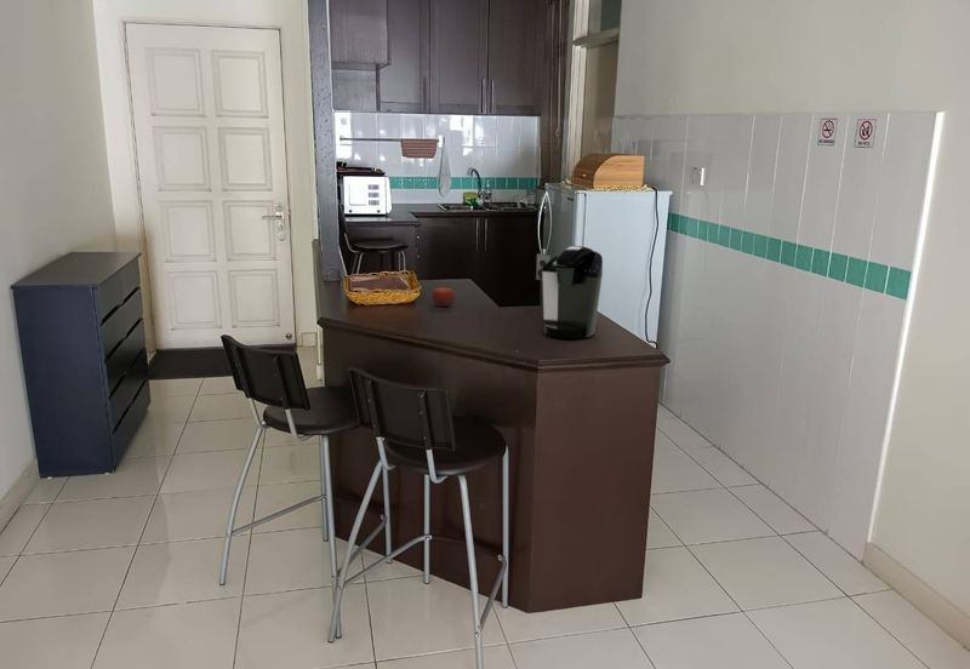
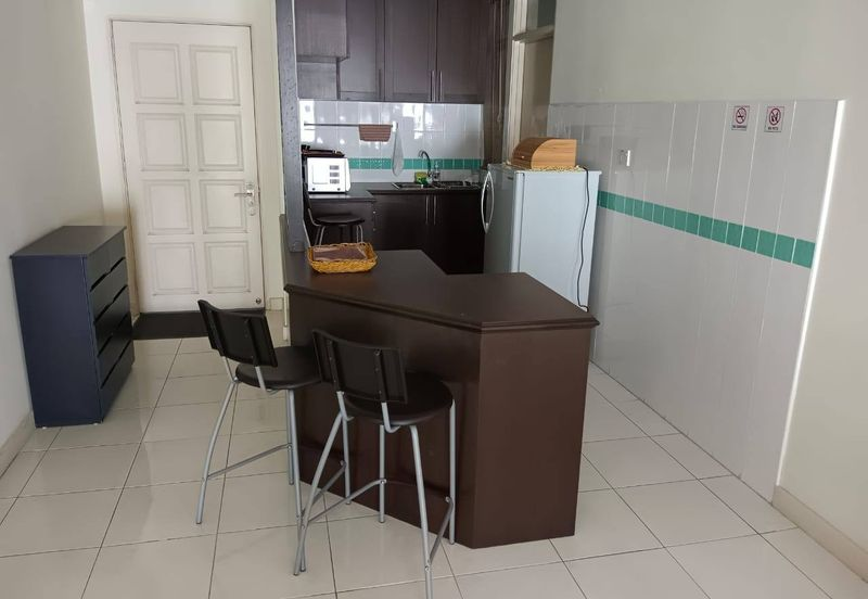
- fruit [430,284,456,308]
- coffee maker [535,245,604,339]
